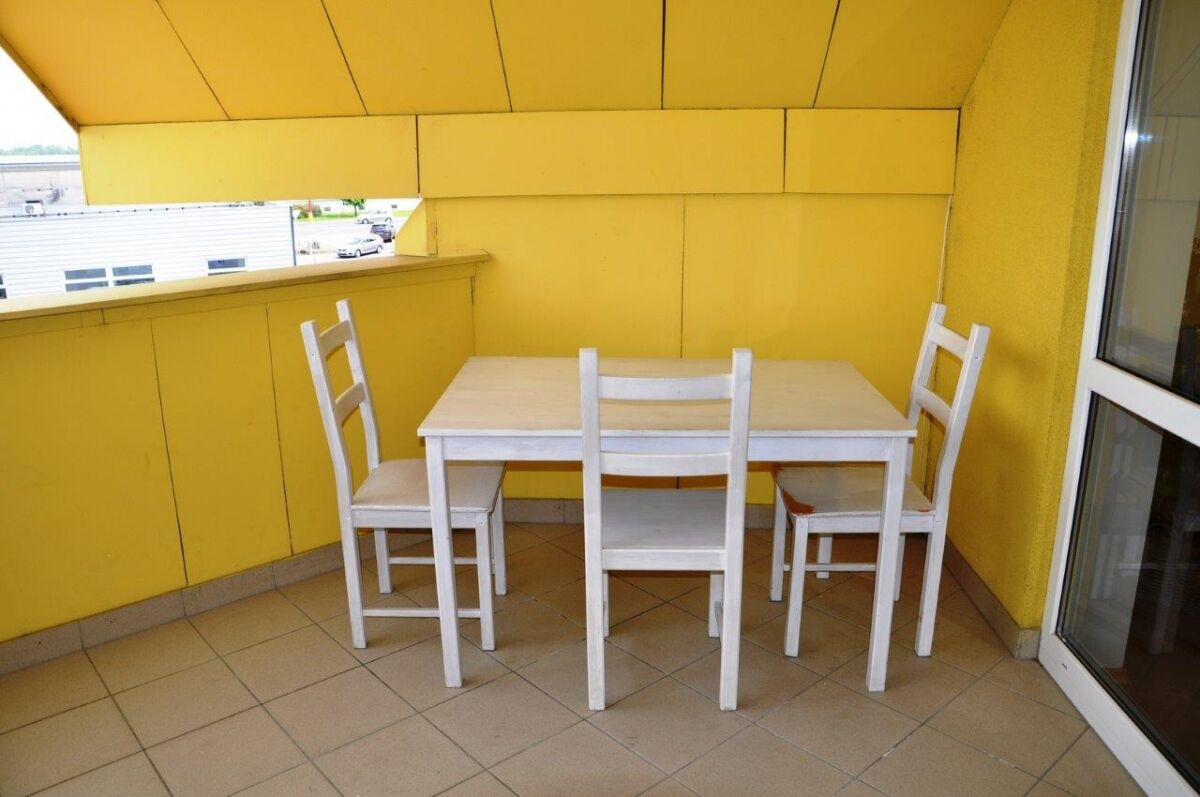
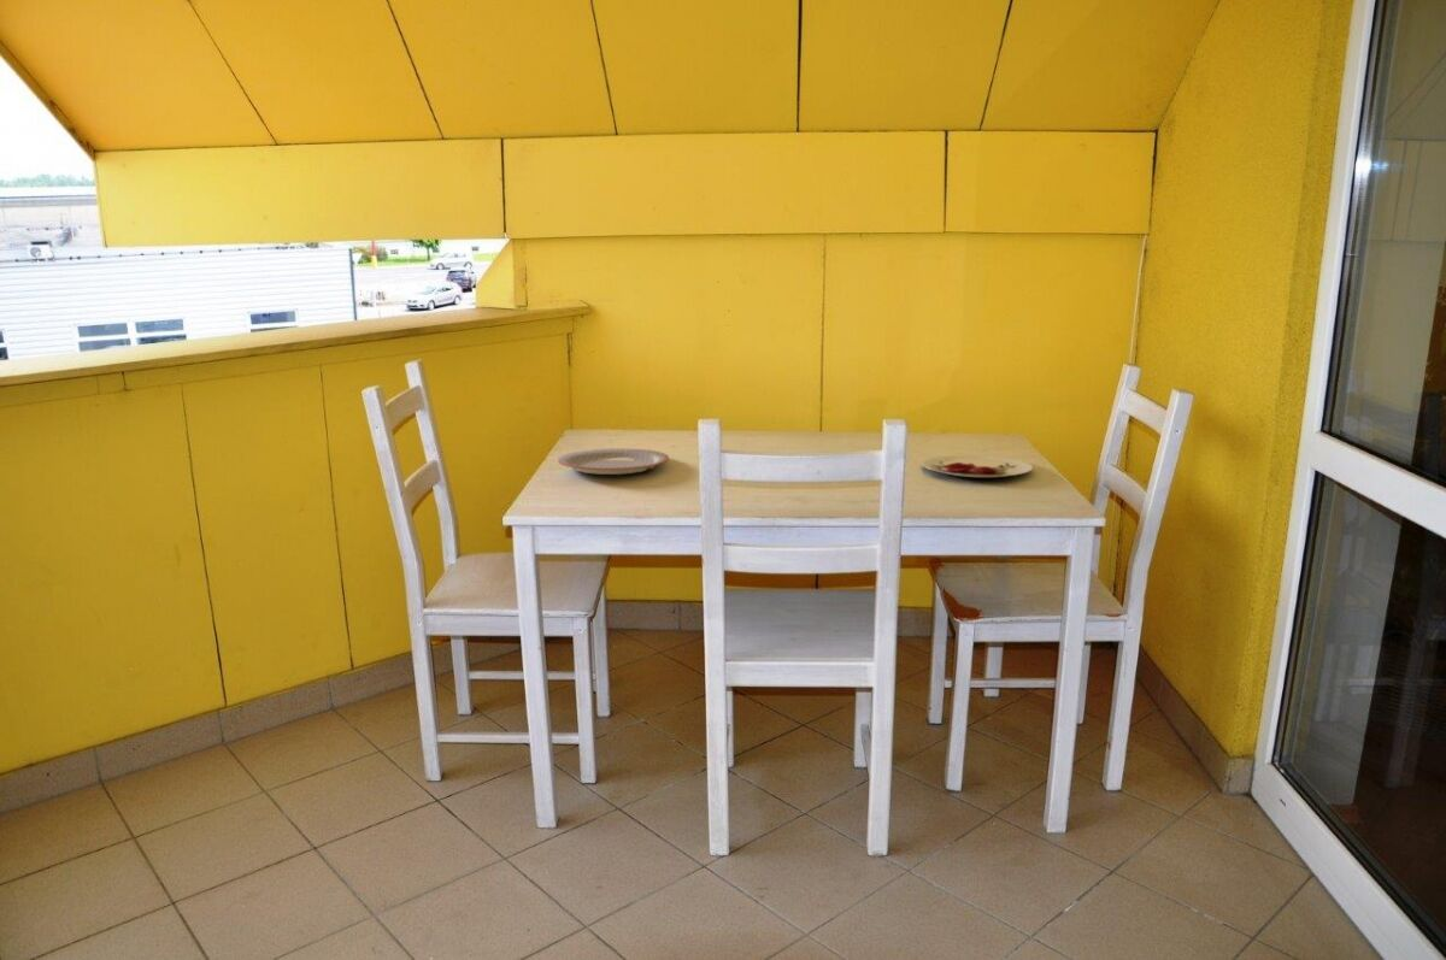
+ plate [921,454,1034,478]
+ plate [557,447,670,476]
